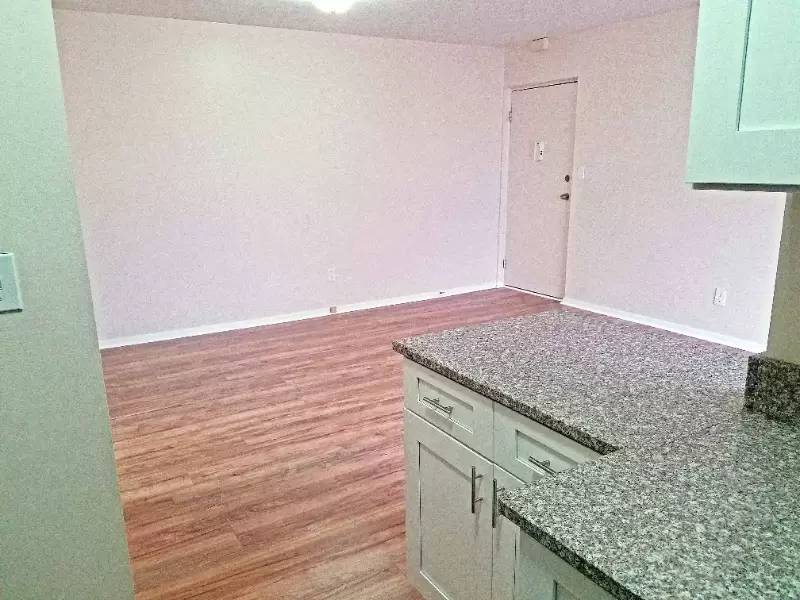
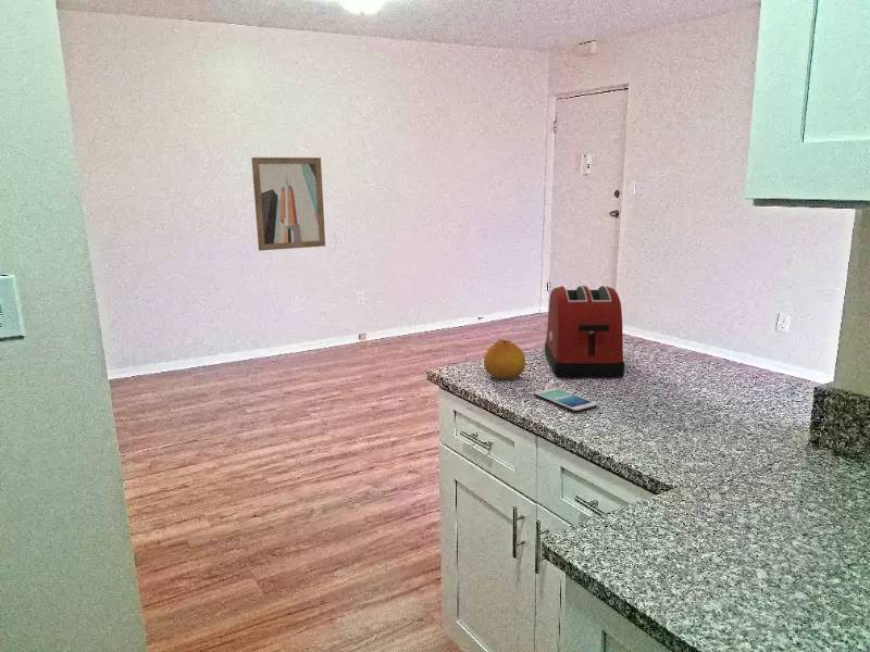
+ wall art [250,156,326,252]
+ fruit [483,339,526,380]
+ smartphone [534,387,598,413]
+ toaster [544,285,625,379]
